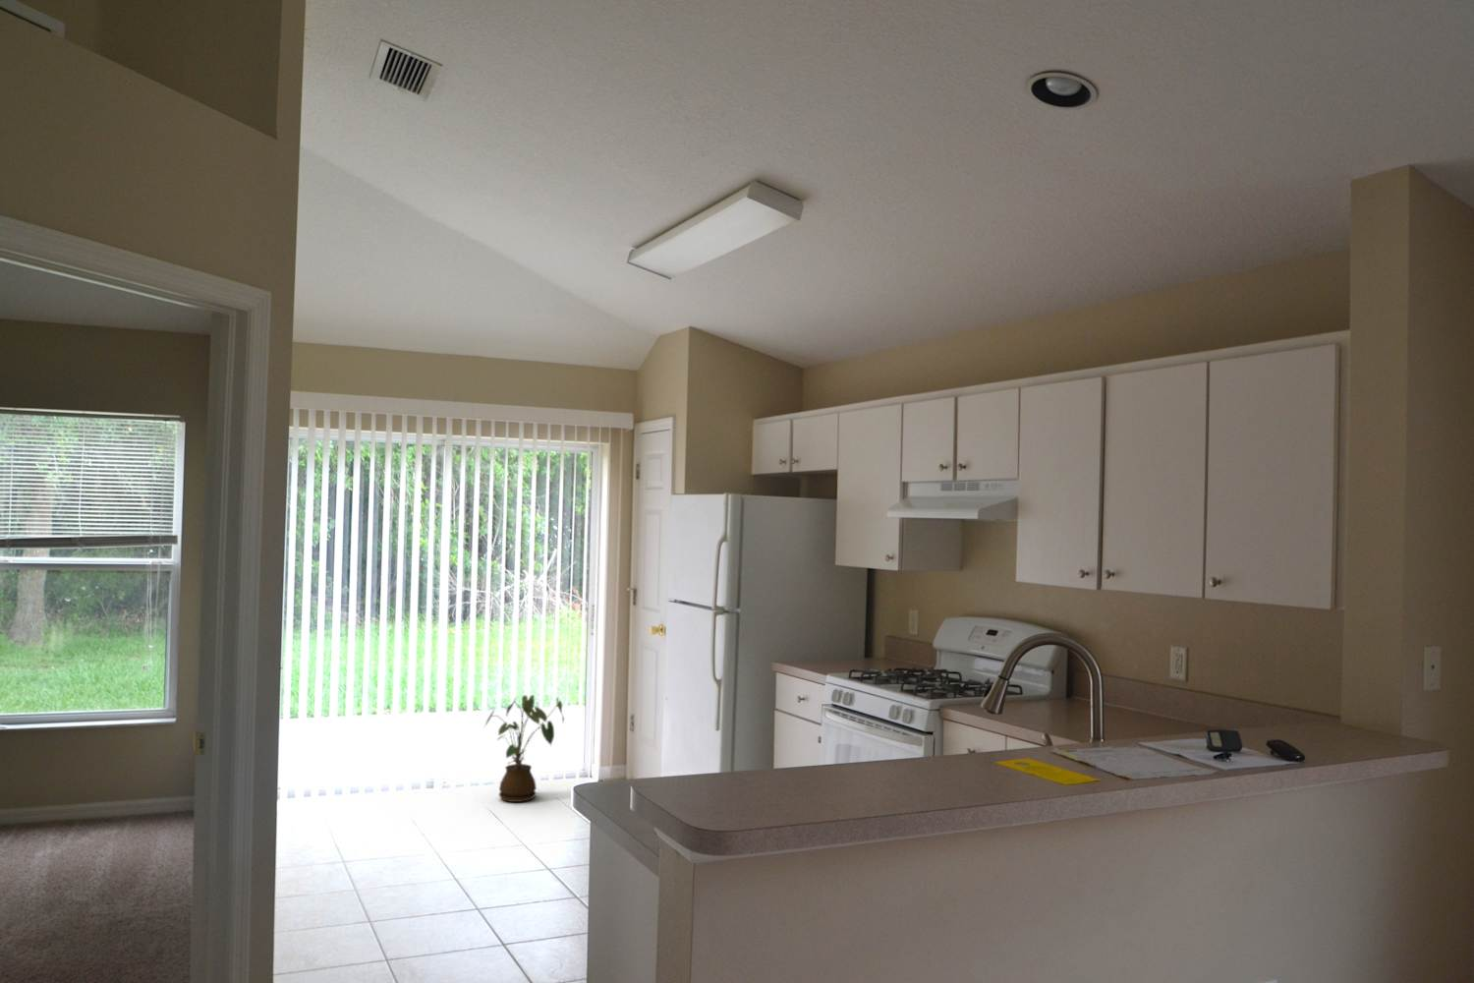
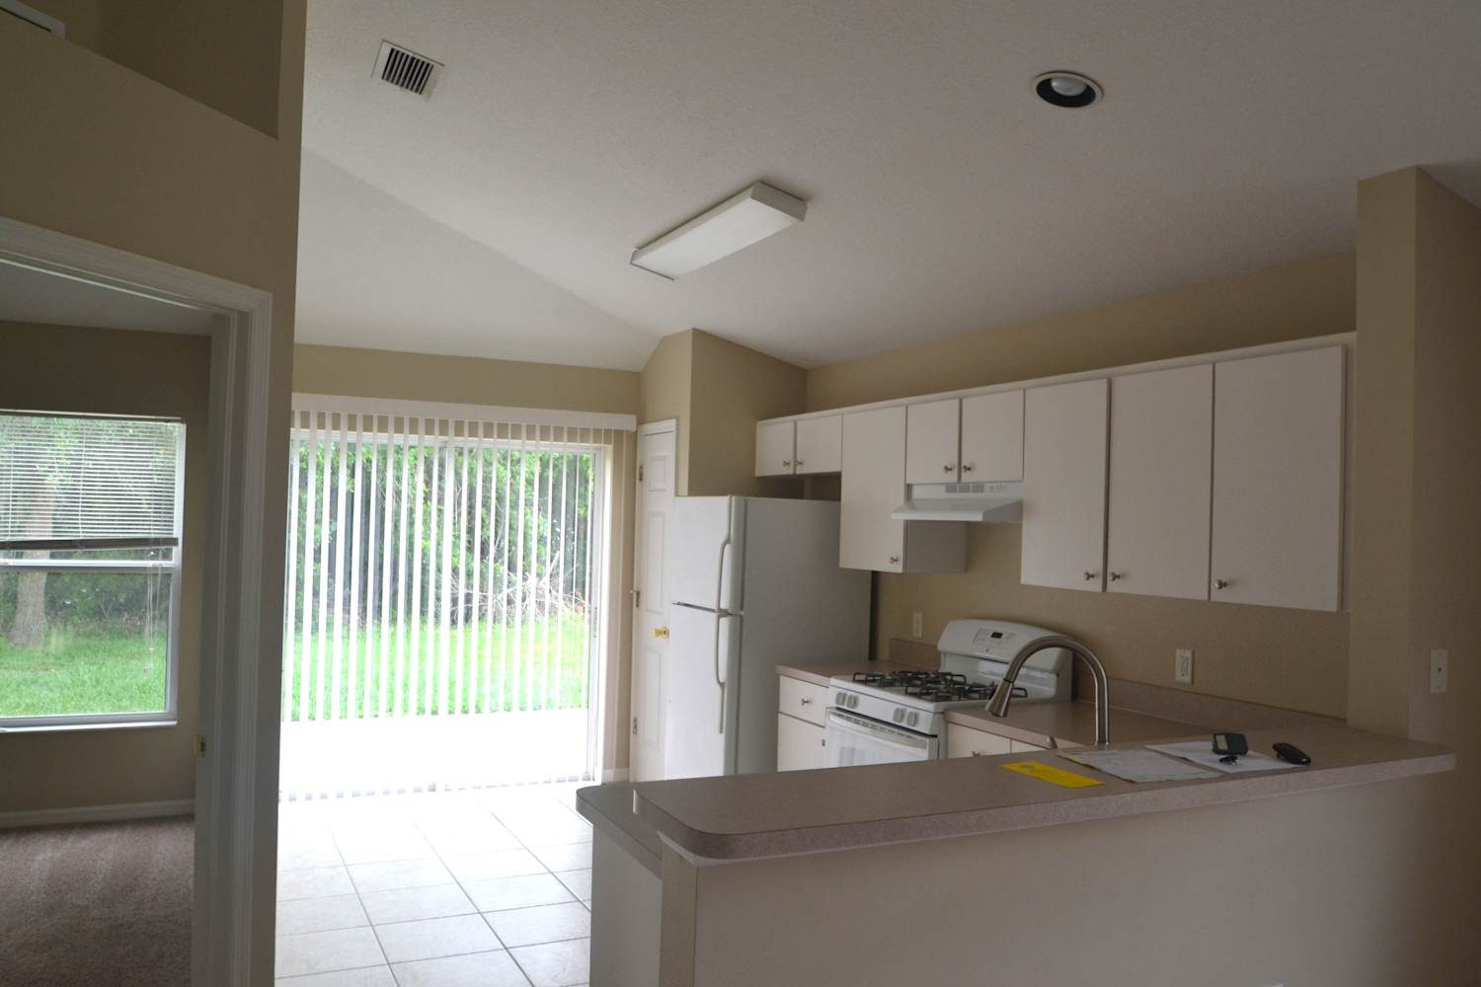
- house plant [483,694,565,803]
